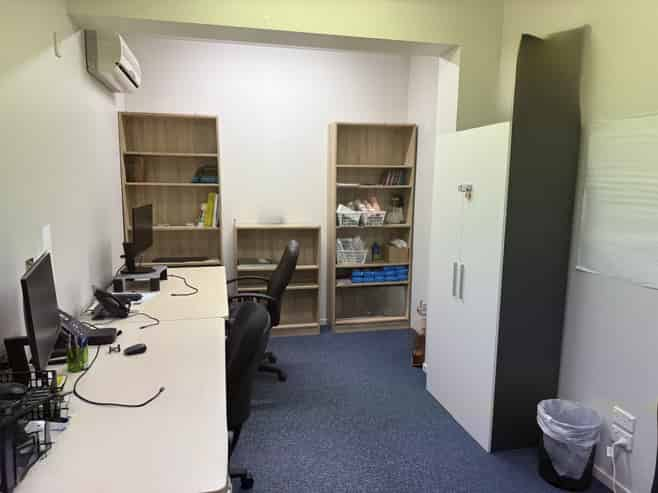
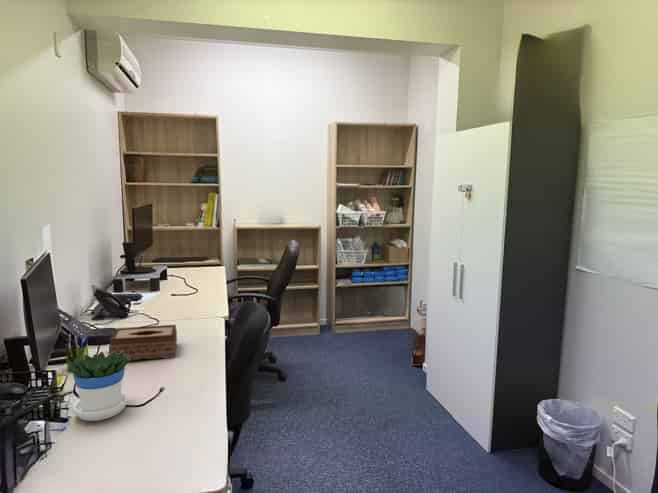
+ tissue box [108,324,178,362]
+ flowerpot [67,351,130,422]
